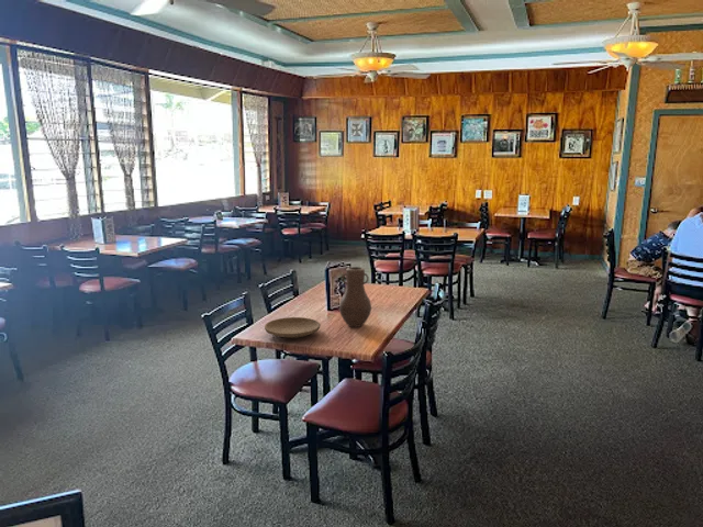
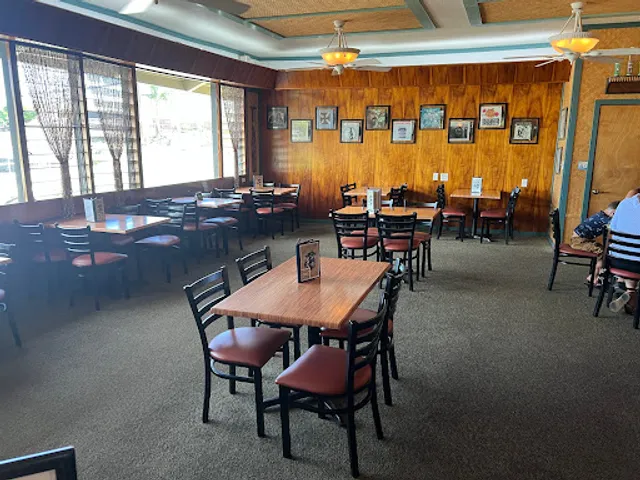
- vase [338,266,372,328]
- plate [264,316,322,339]
